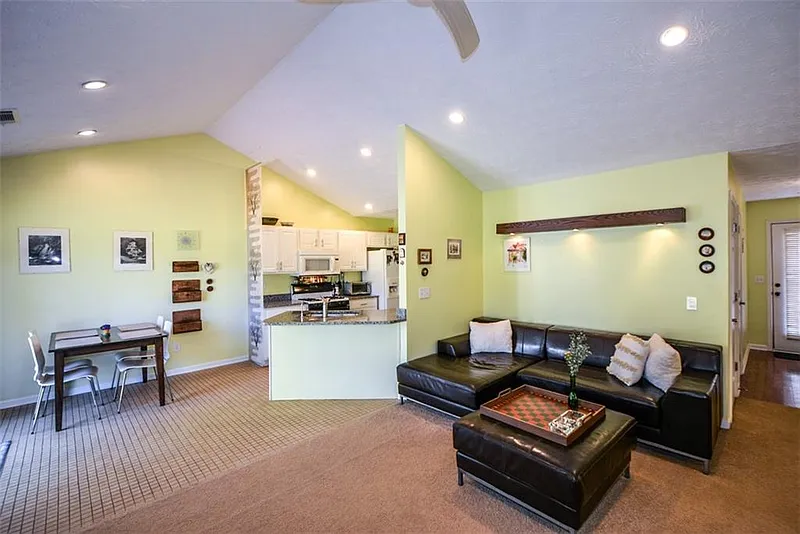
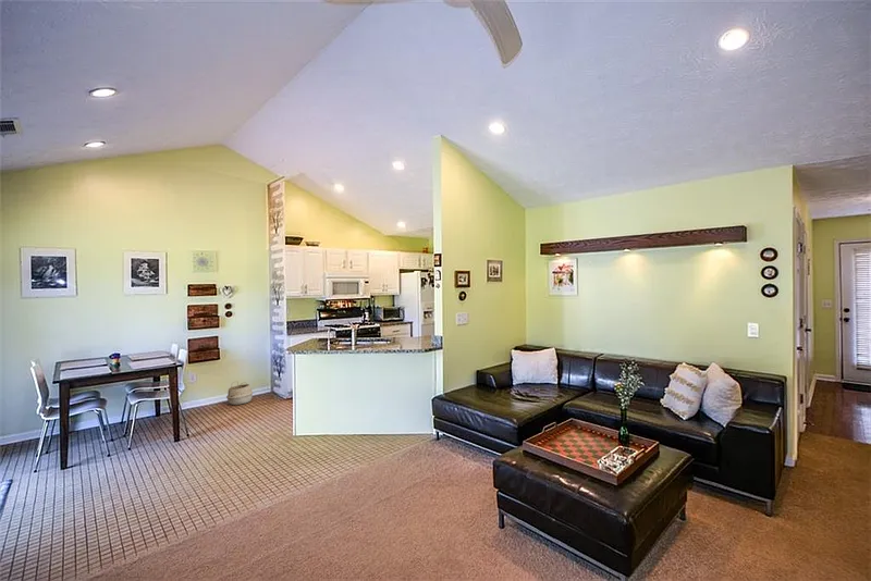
+ woven basket [225,381,254,406]
